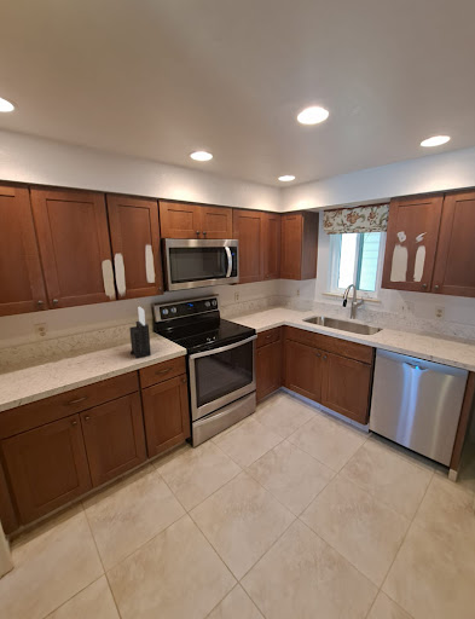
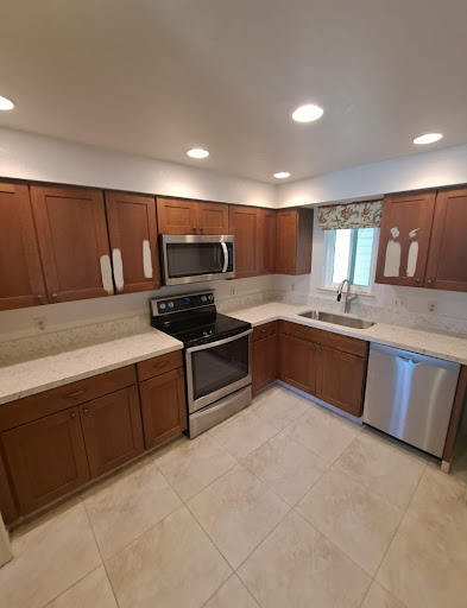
- knife block [128,306,152,359]
